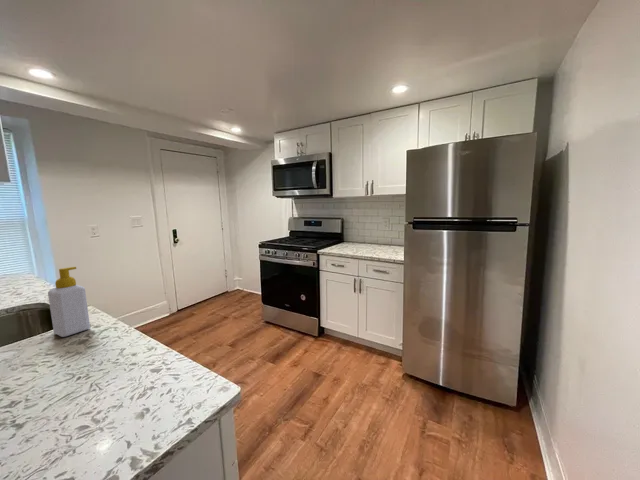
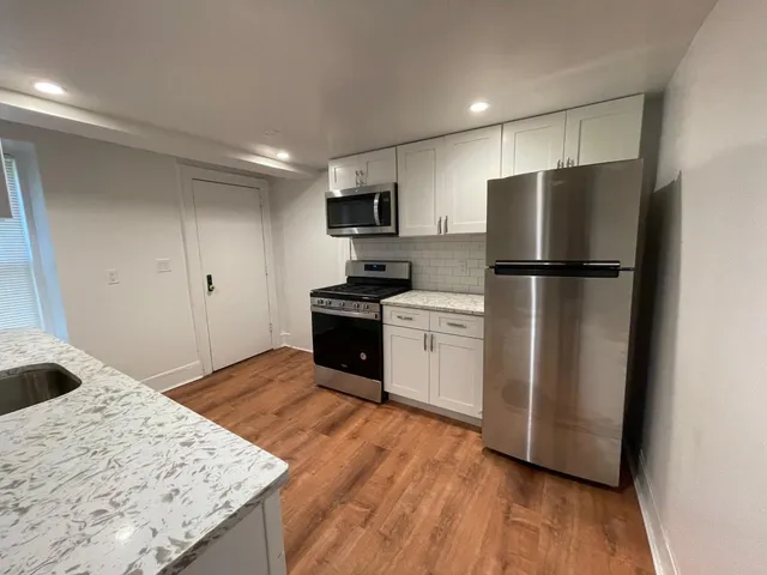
- soap bottle [47,266,91,338]
